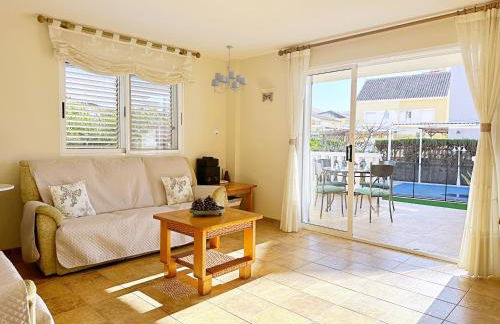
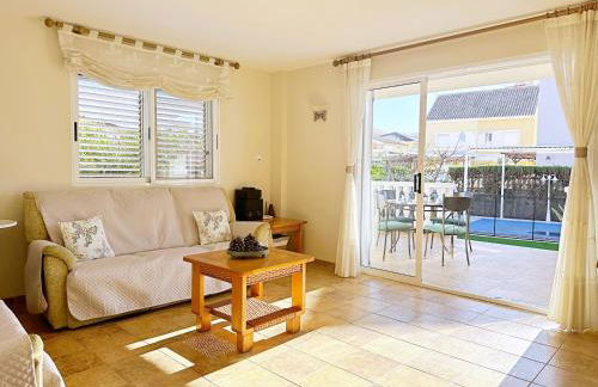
- chandelier [210,44,248,94]
